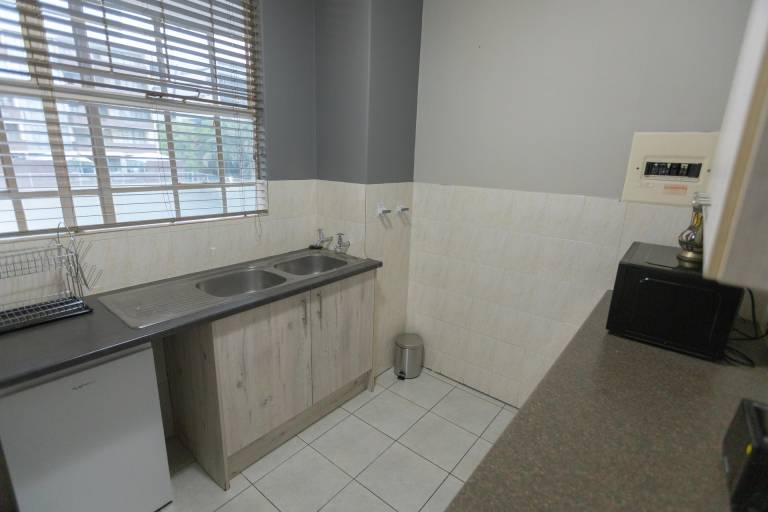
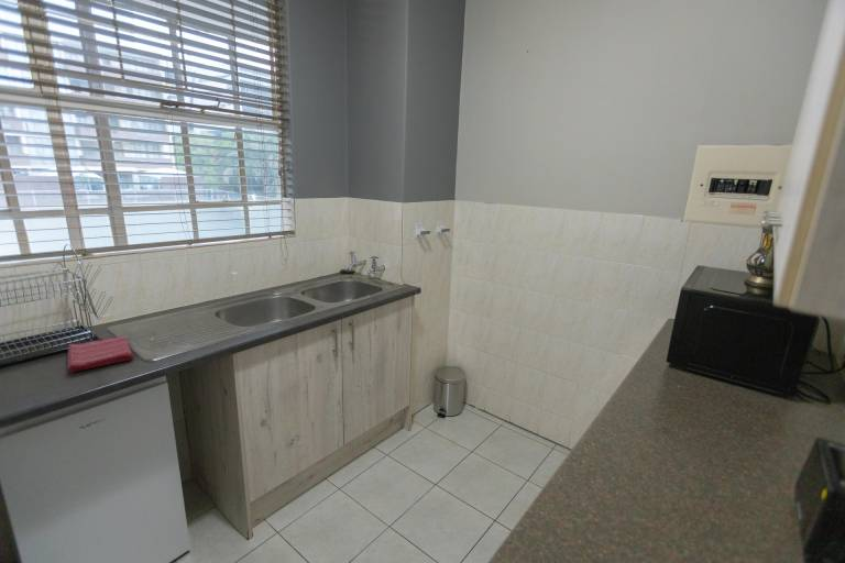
+ dish towel [67,335,134,374]
